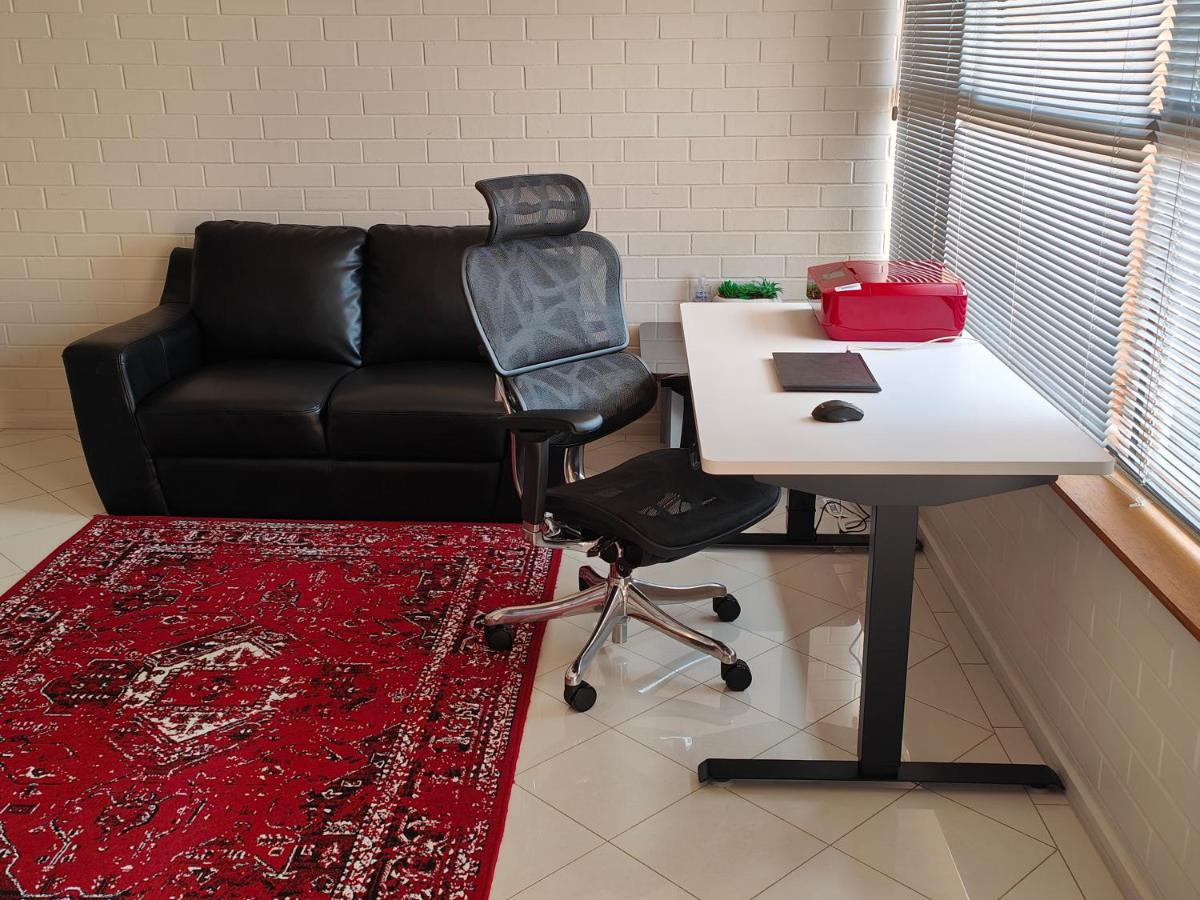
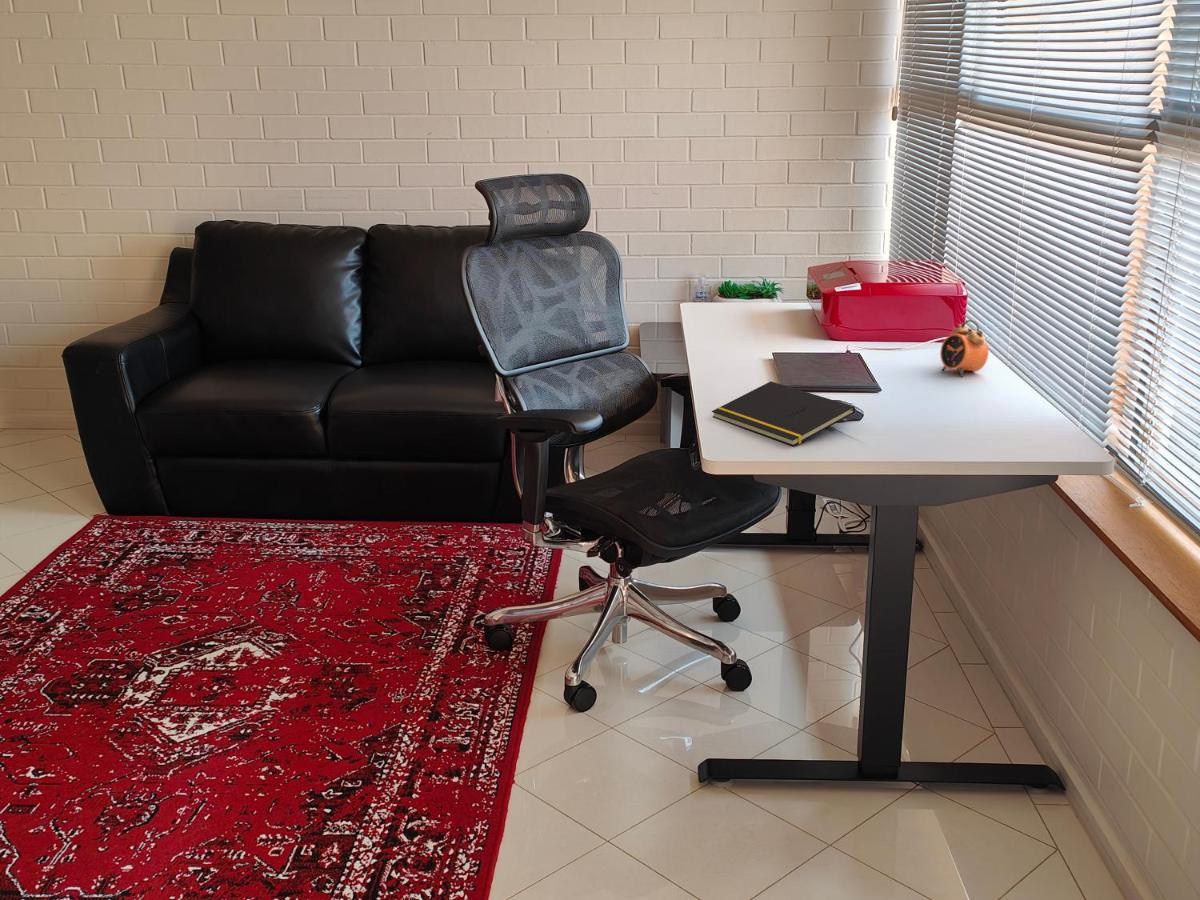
+ alarm clock [939,319,989,378]
+ notepad [711,381,856,447]
